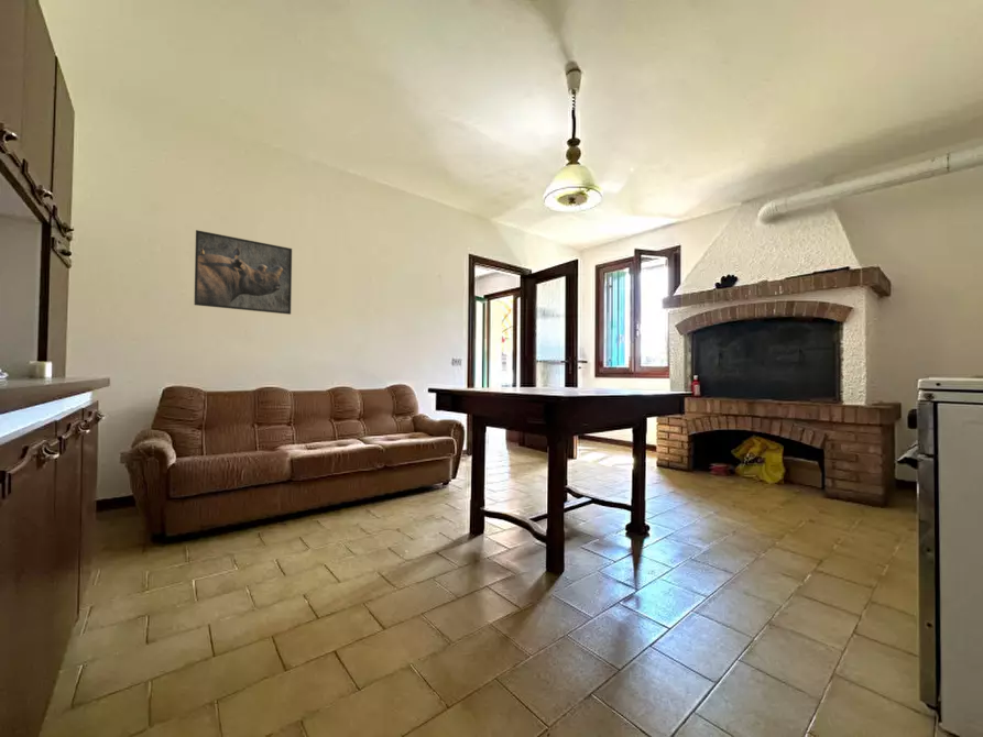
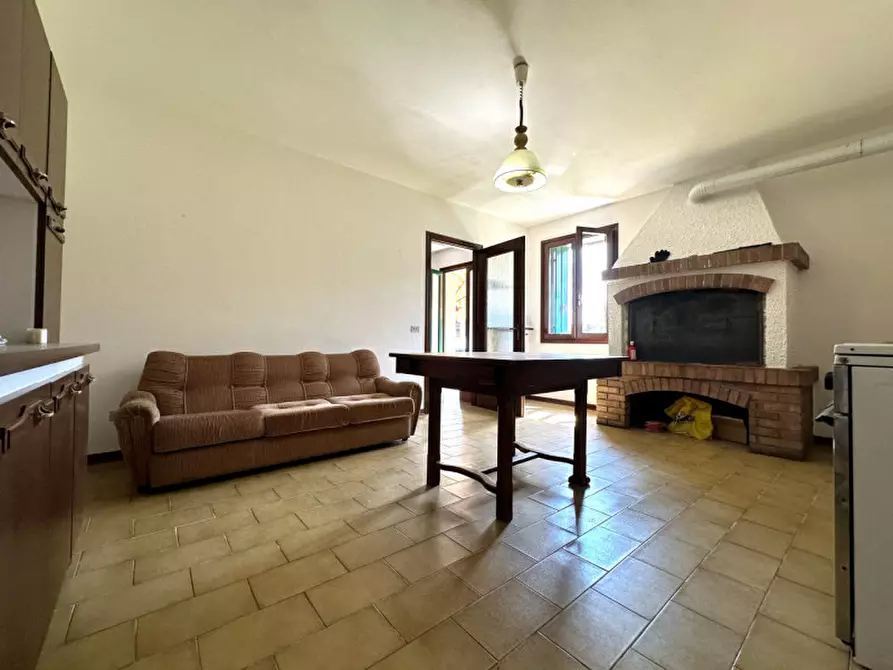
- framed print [193,229,293,316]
